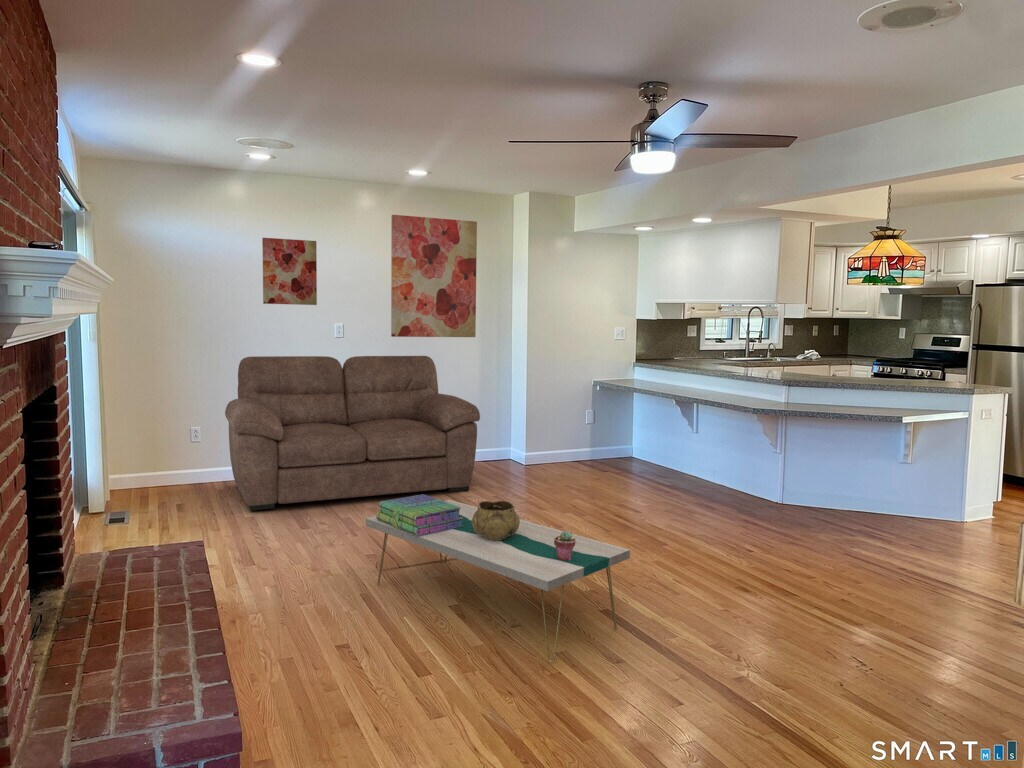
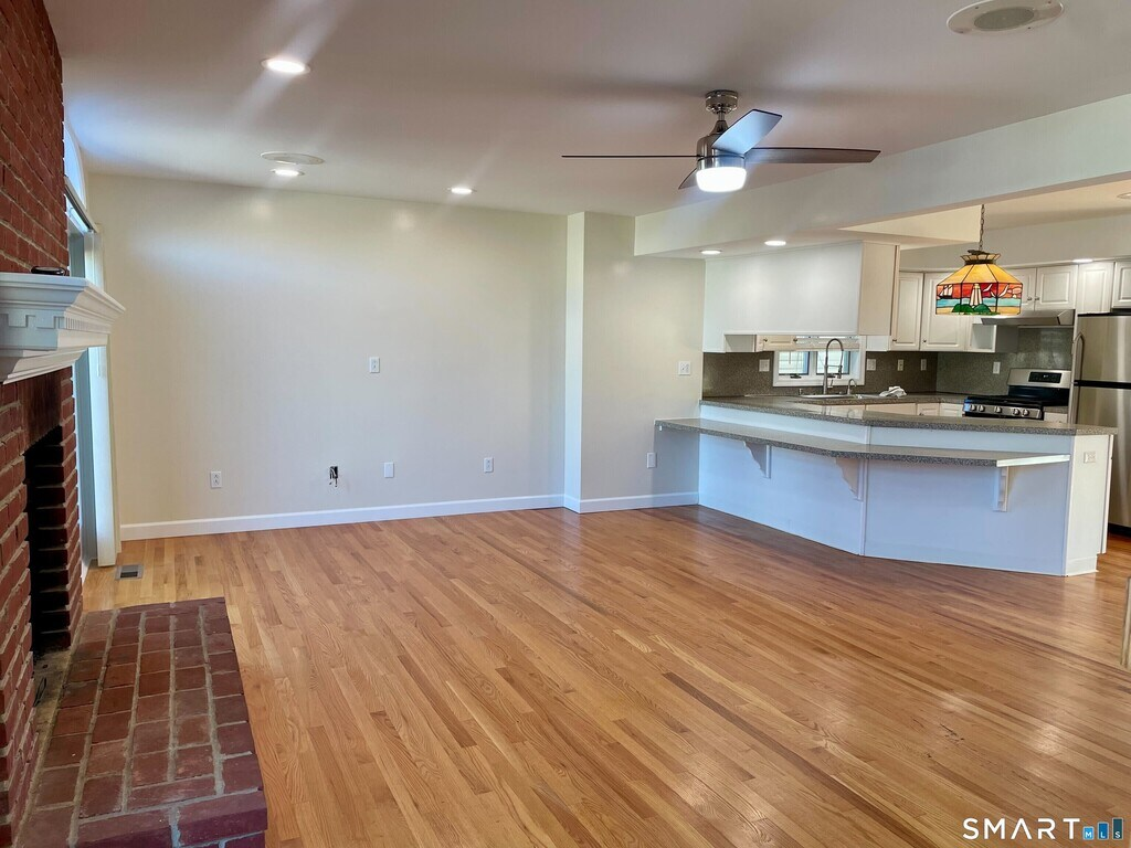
- sofa [224,355,481,512]
- potted succulent [554,530,576,561]
- wall art [261,237,318,306]
- stack of books [375,493,464,536]
- coffee table [365,499,631,663]
- decorative bowl [472,500,521,540]
- wall art [390,214,478,338]
